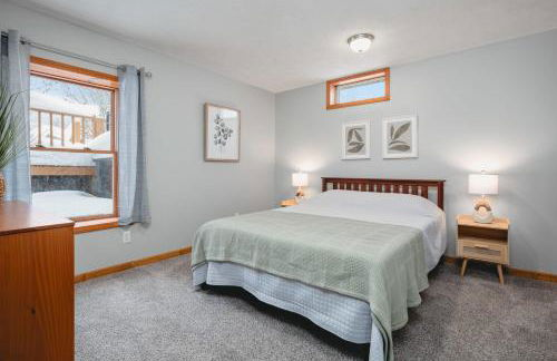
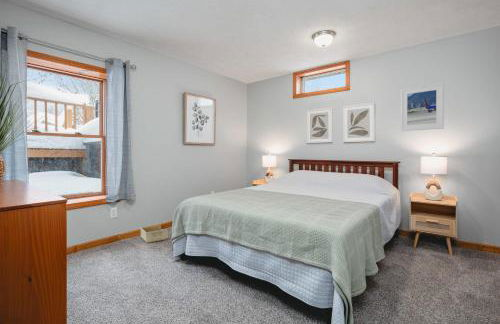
+ storage bin [139,224,169,244]
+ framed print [400,82,445,132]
